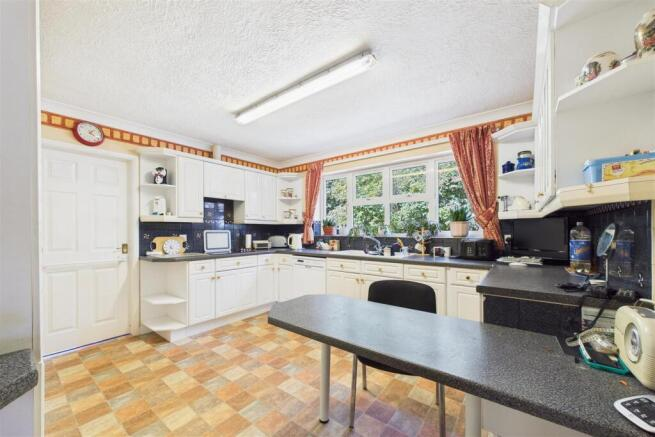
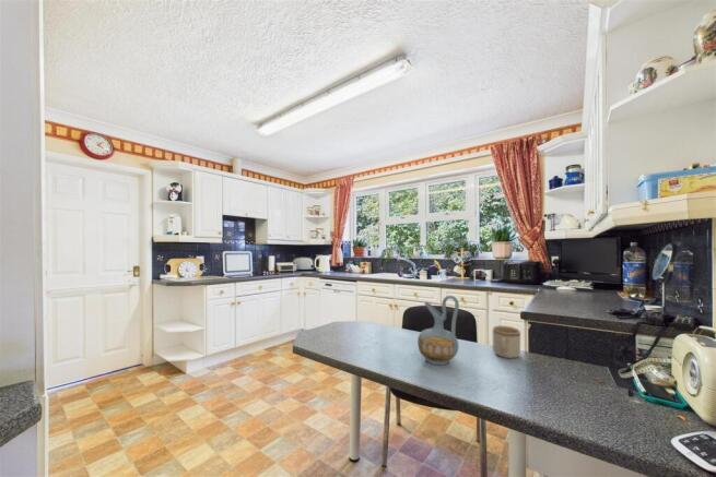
+ mug [492,324,521,359]
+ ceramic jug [416,295,460,366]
